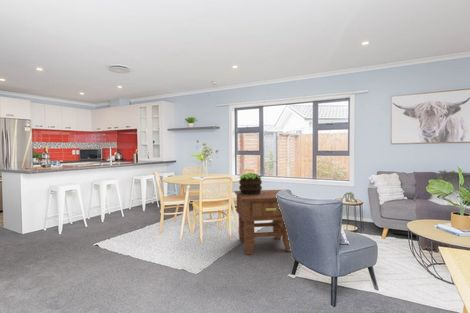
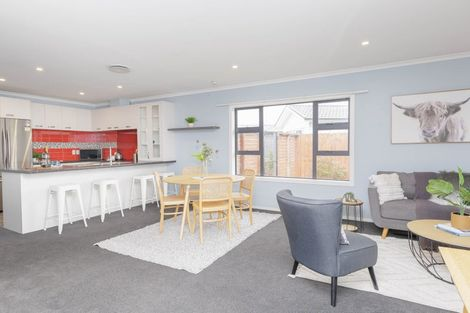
- potted plant [238,172,263,195]
- side table [233,189,299,255]
